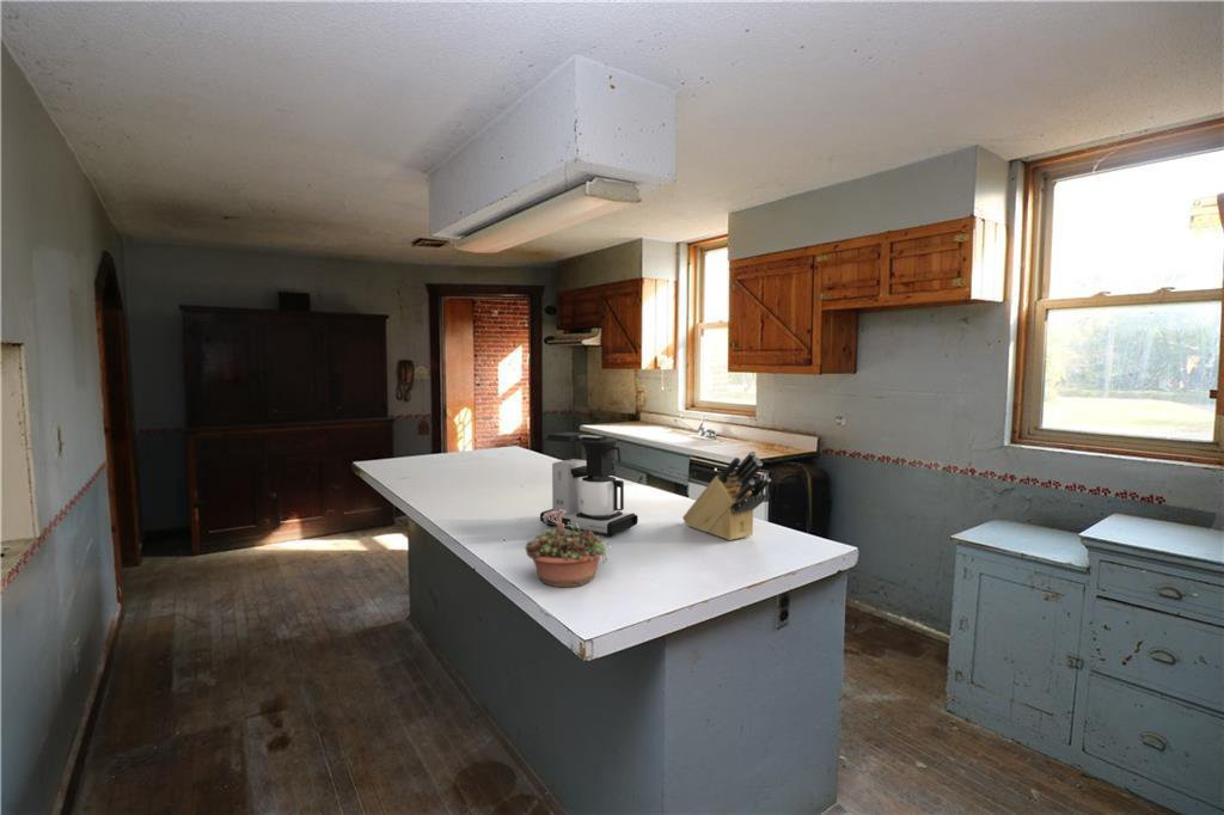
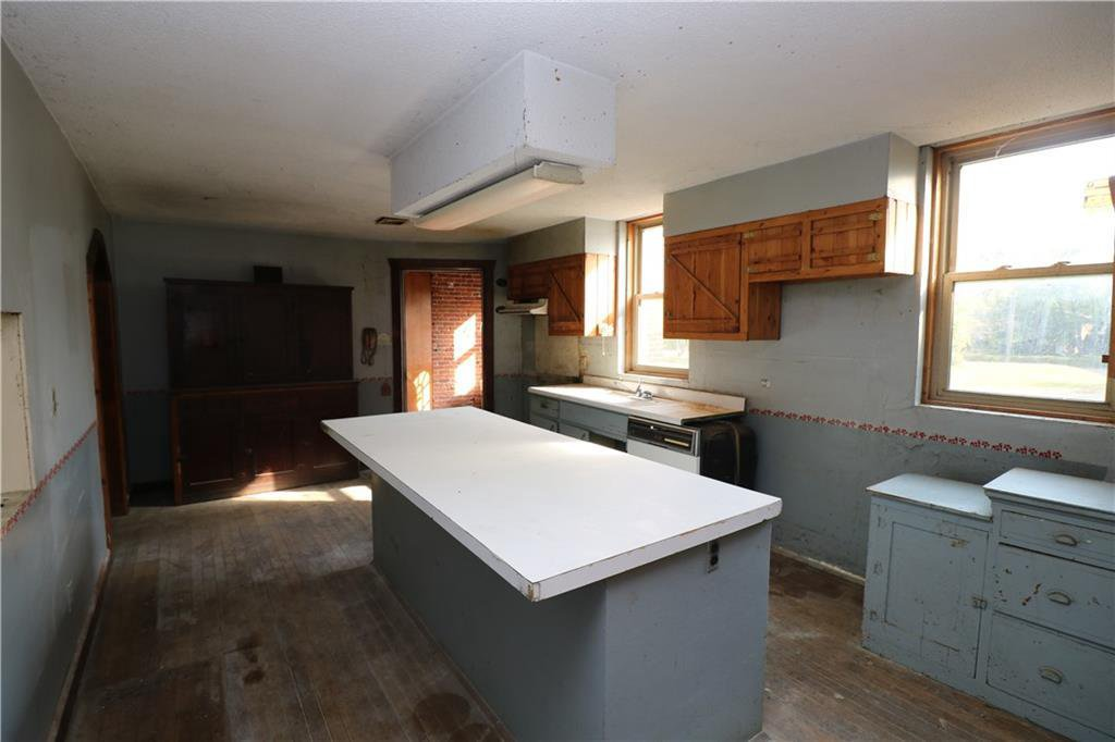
- coffee maker [539,430,639,538]
- succulent planter [524,509,610,588]
- knife block [681,449,772,541]
